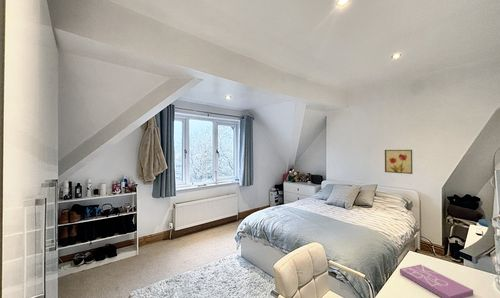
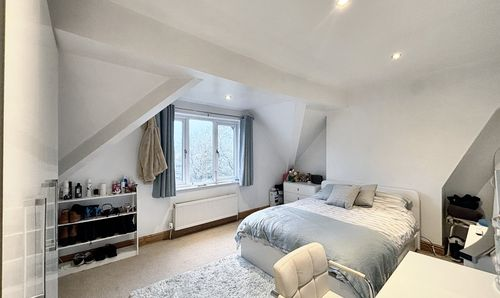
- wall art [384,149,413,175]
- book [399,264,474,298]
